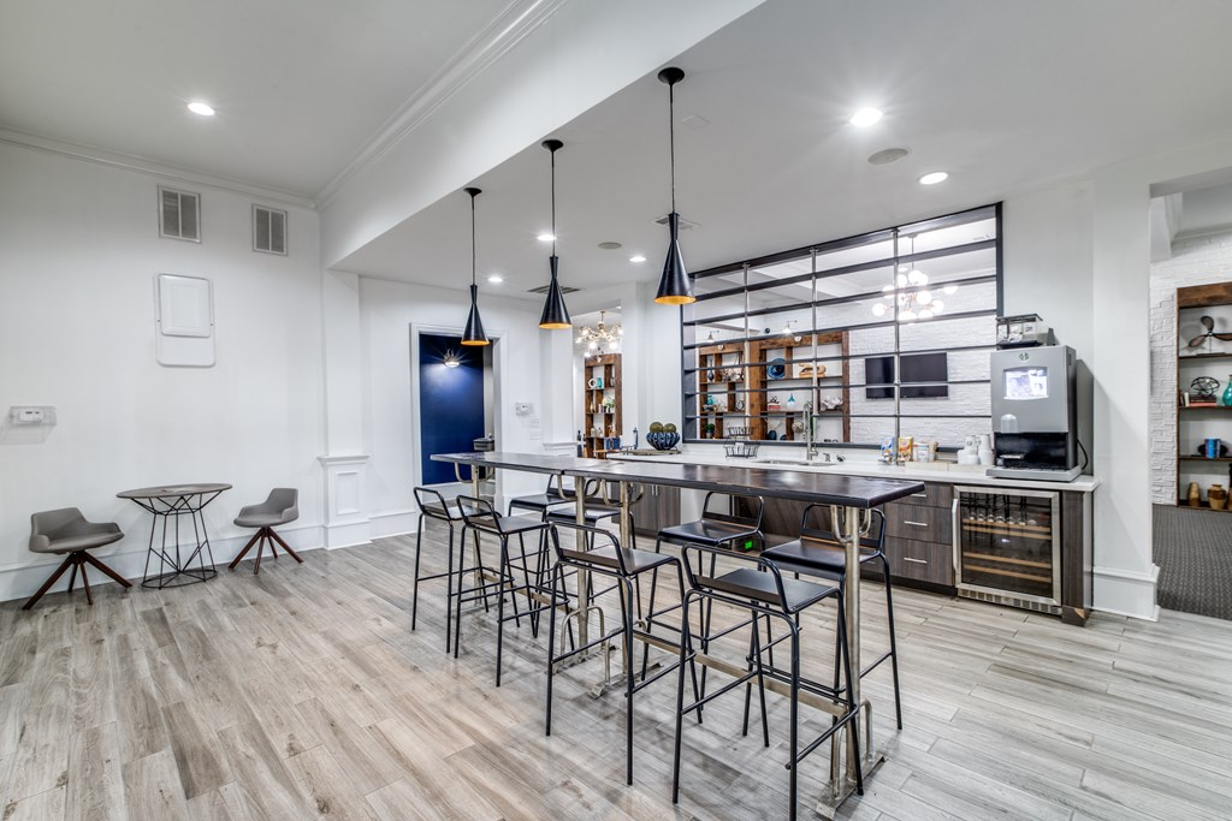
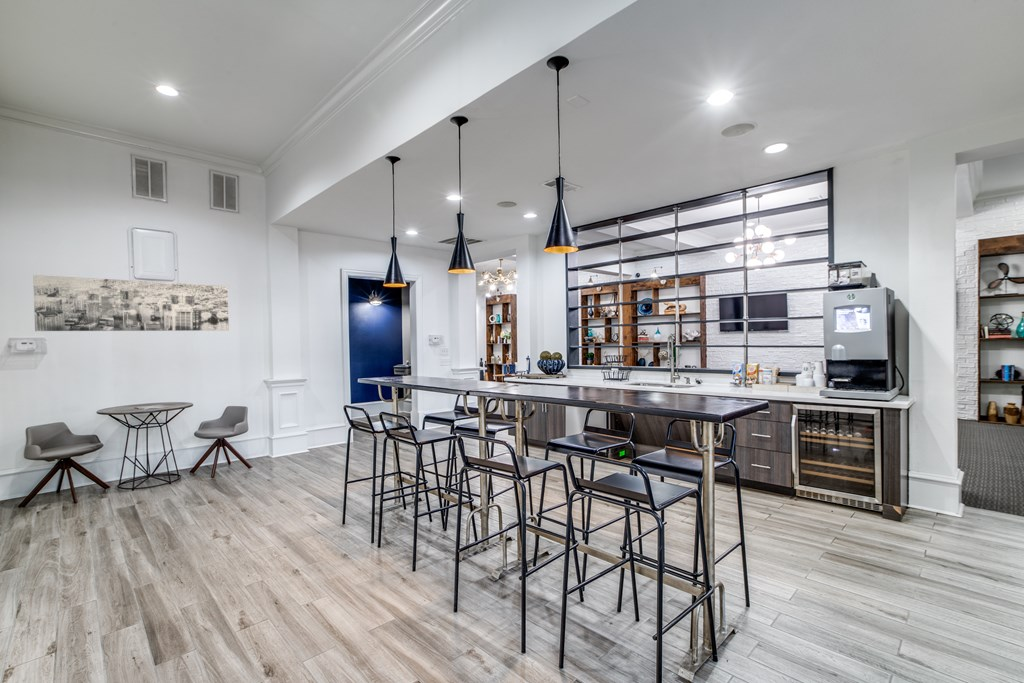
+ wall art [32,274,230,332]
